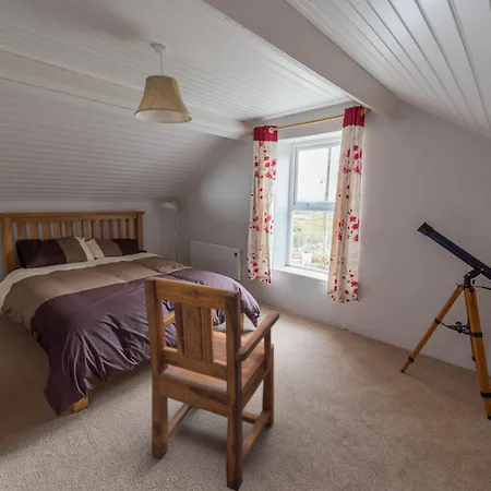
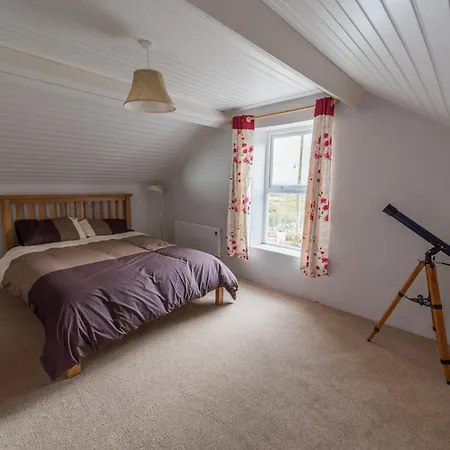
- armchair [143,276,280,491]
